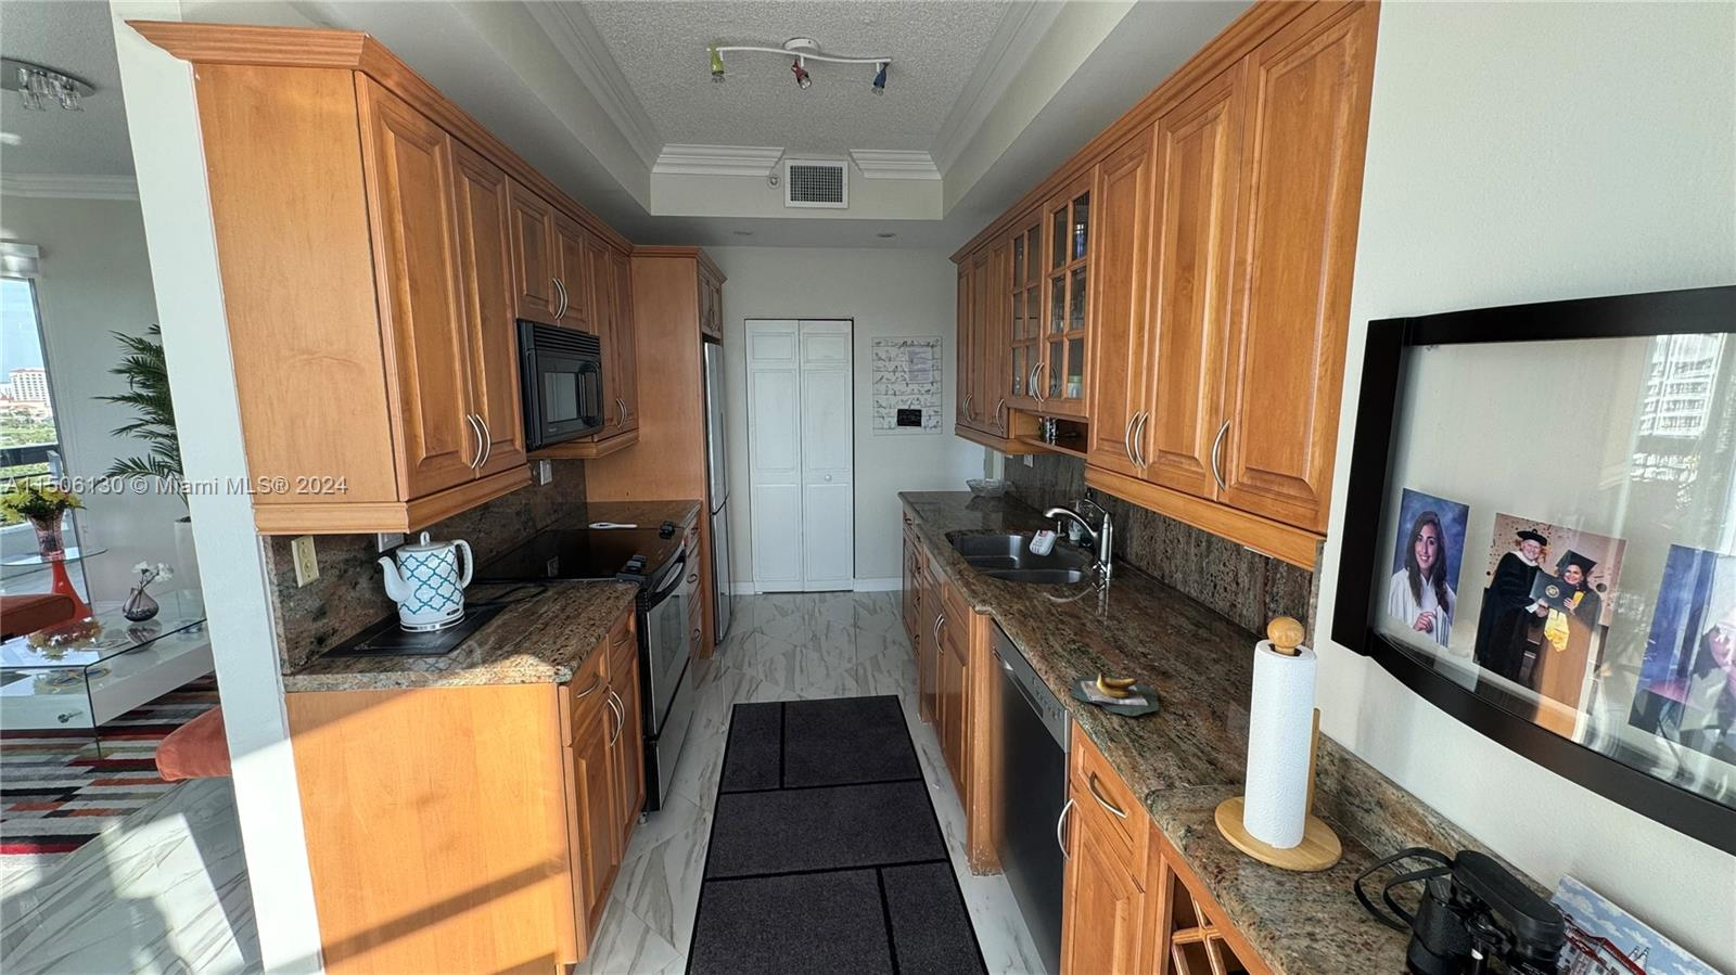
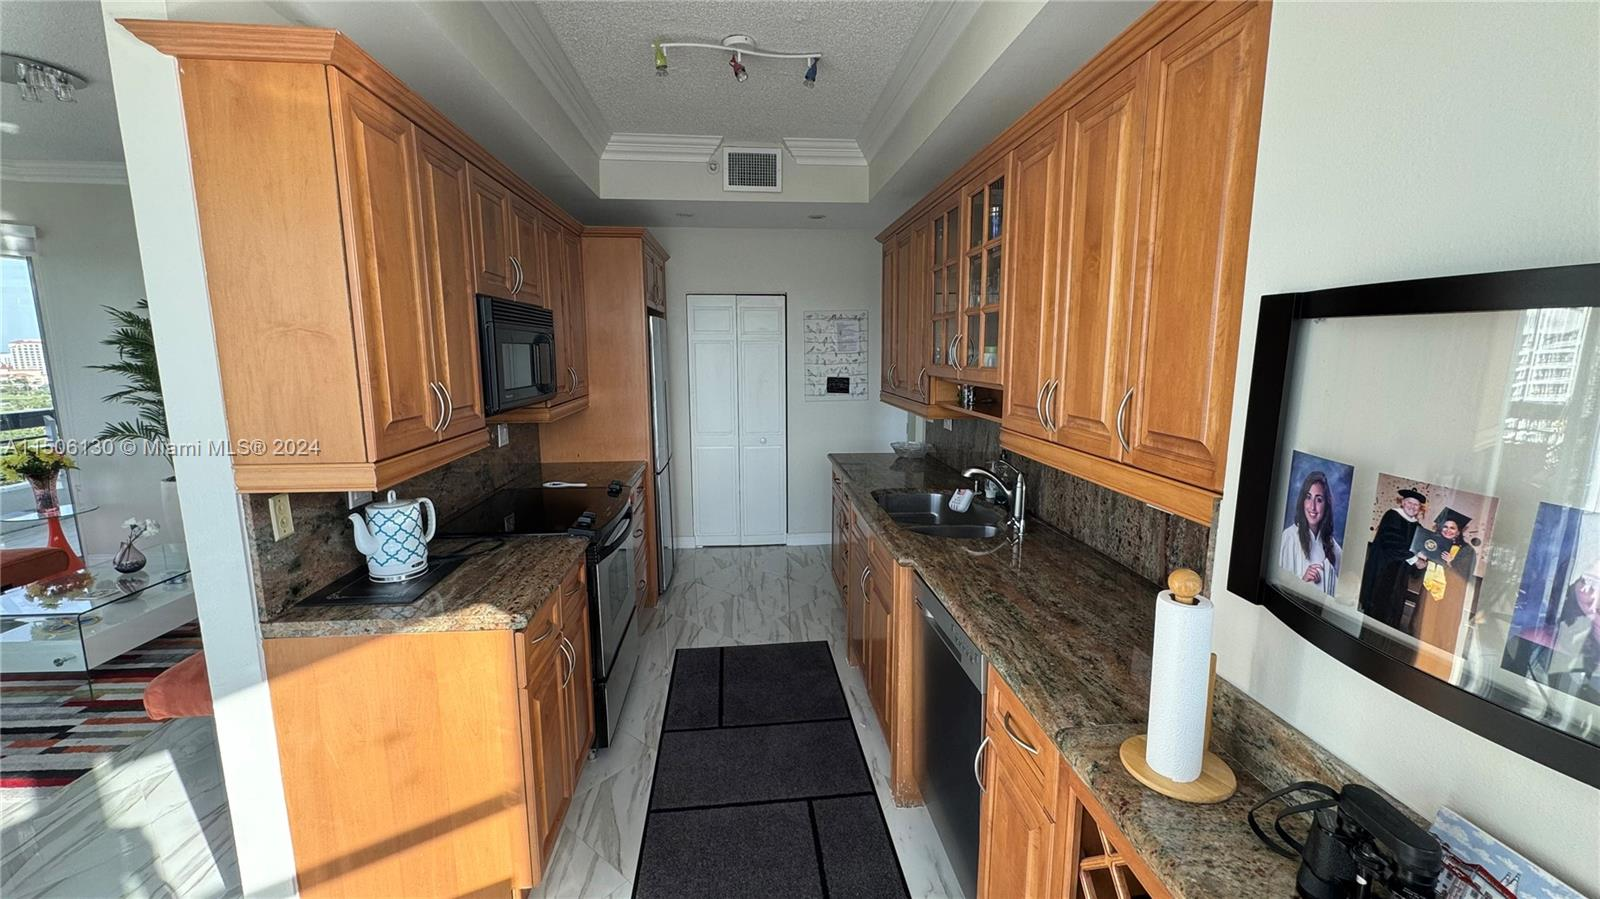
- banana bunch [1067,672,1160,718]
